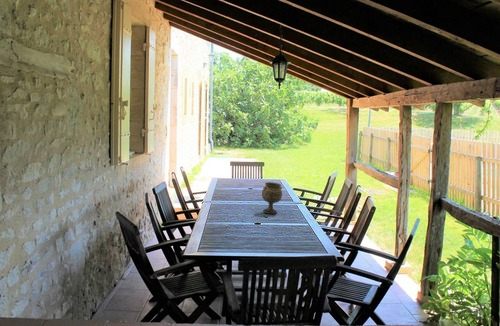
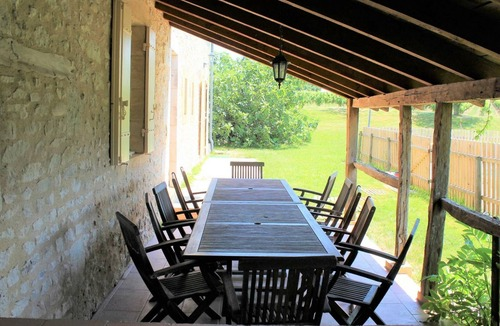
- goblet [261,181,283,215]
